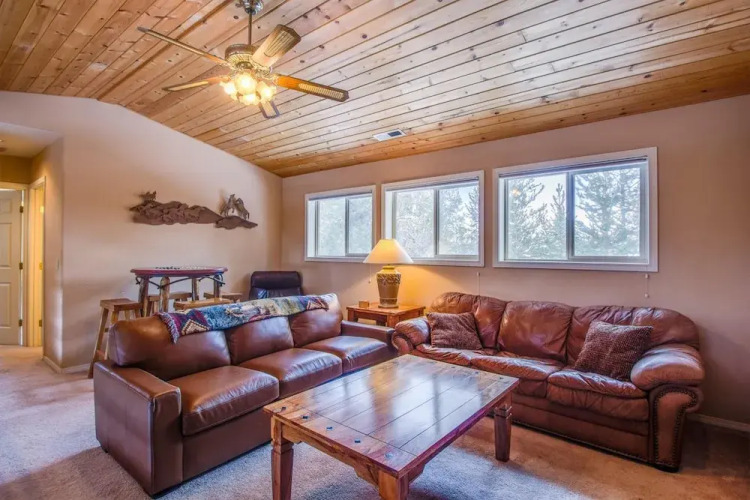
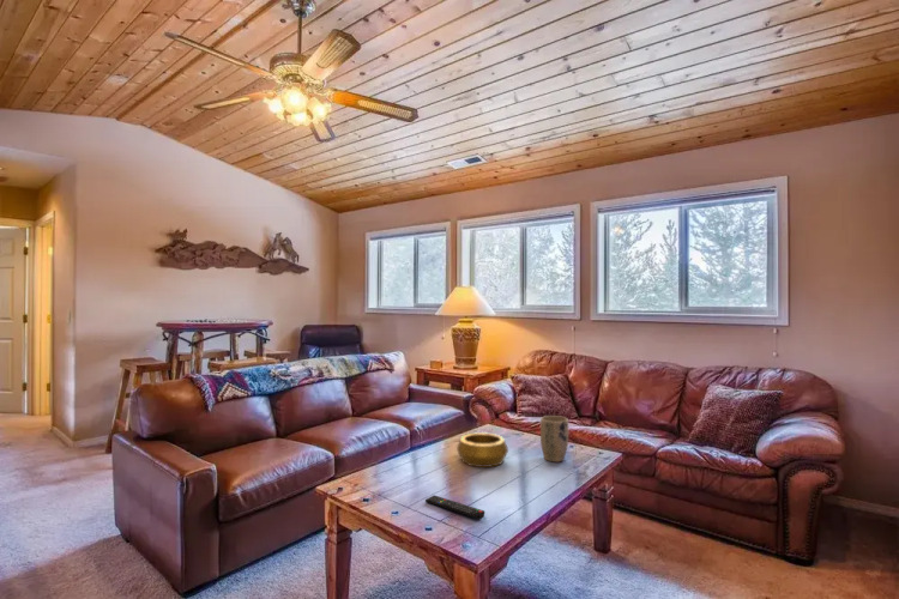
+ plant pot [539,415,569,464]
+ remote control [424,495,485,520]
+ decorative bowl [455,431,509,468]
